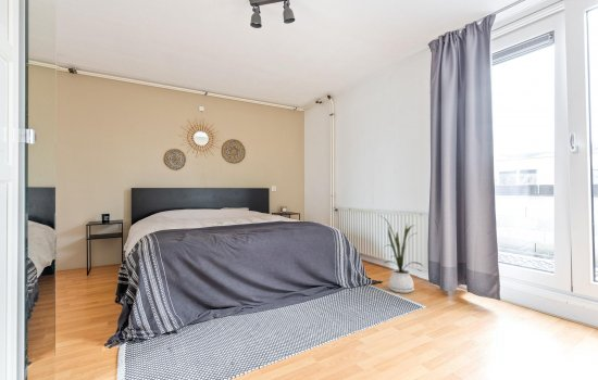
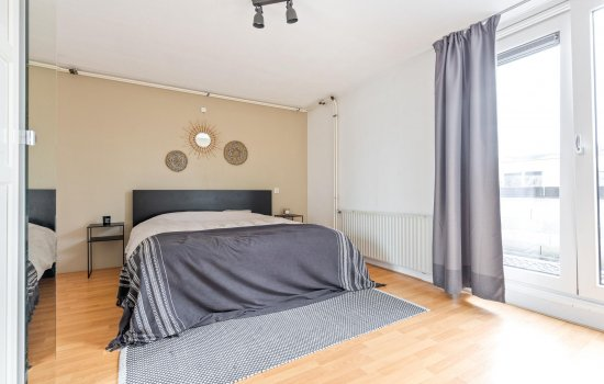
- house plant [379,215,424,294]
